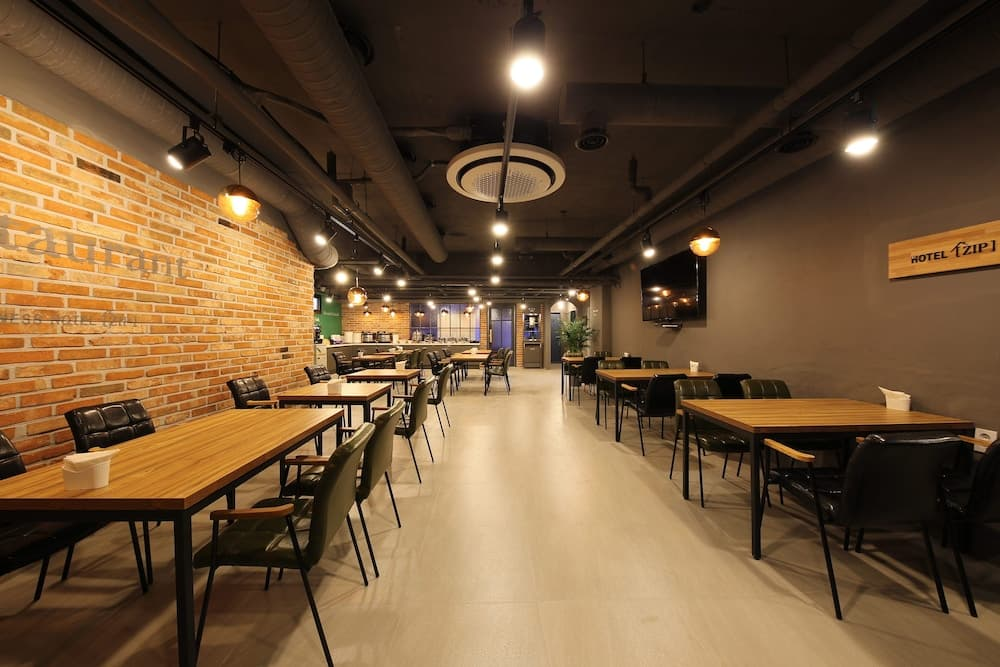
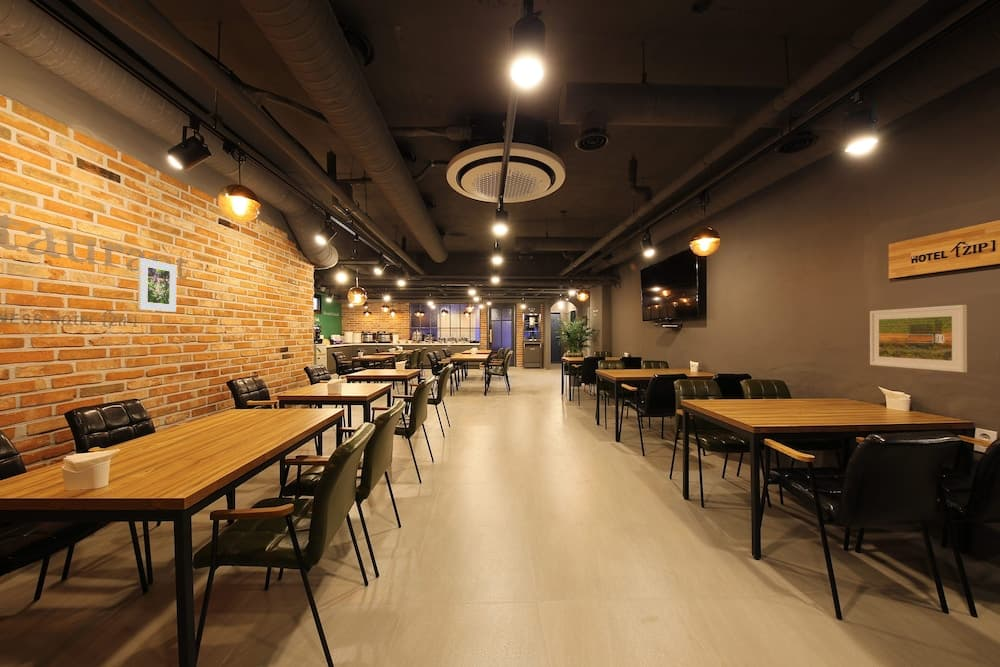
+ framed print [869,304,968,373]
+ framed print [137,257,177,313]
